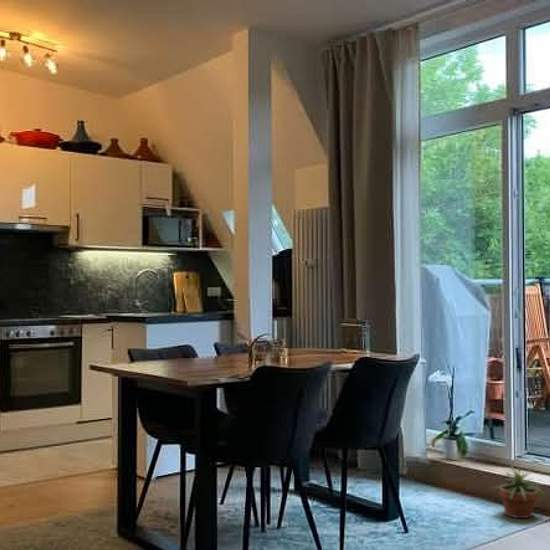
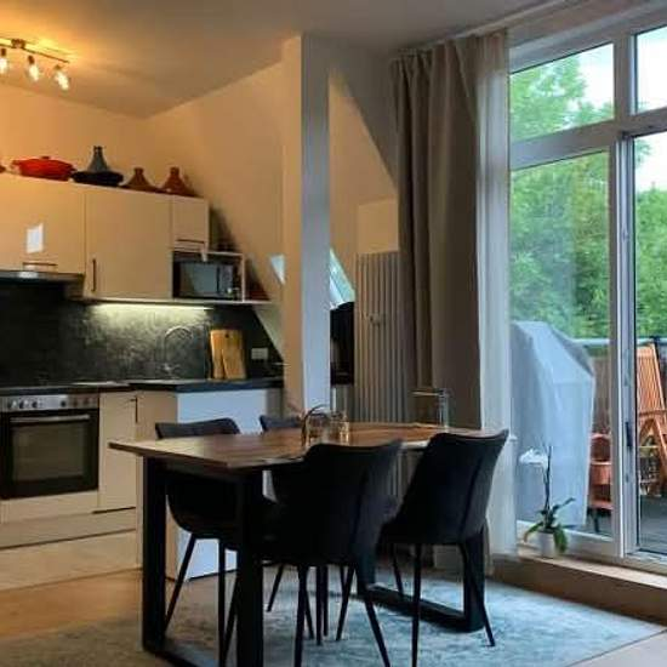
- potted plant [489,465,549,520]
